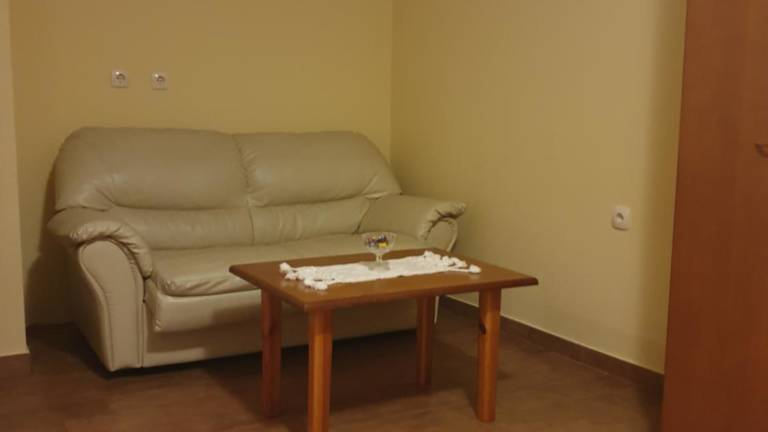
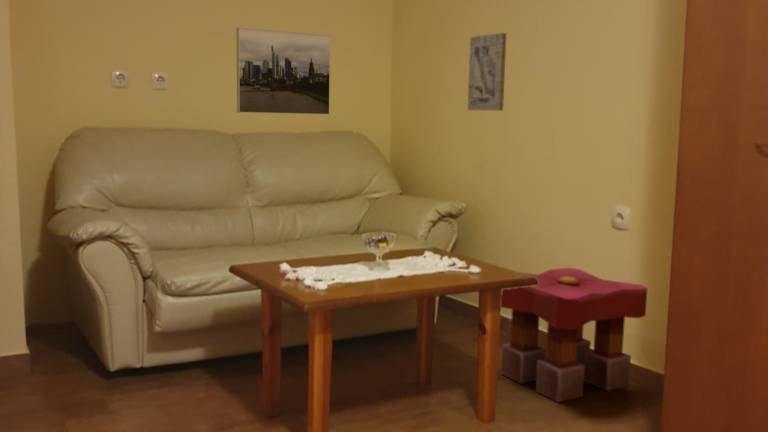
+ wall art [467,32,507,112]
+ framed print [236,26,332,116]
+ stool [500,267,649,403]
